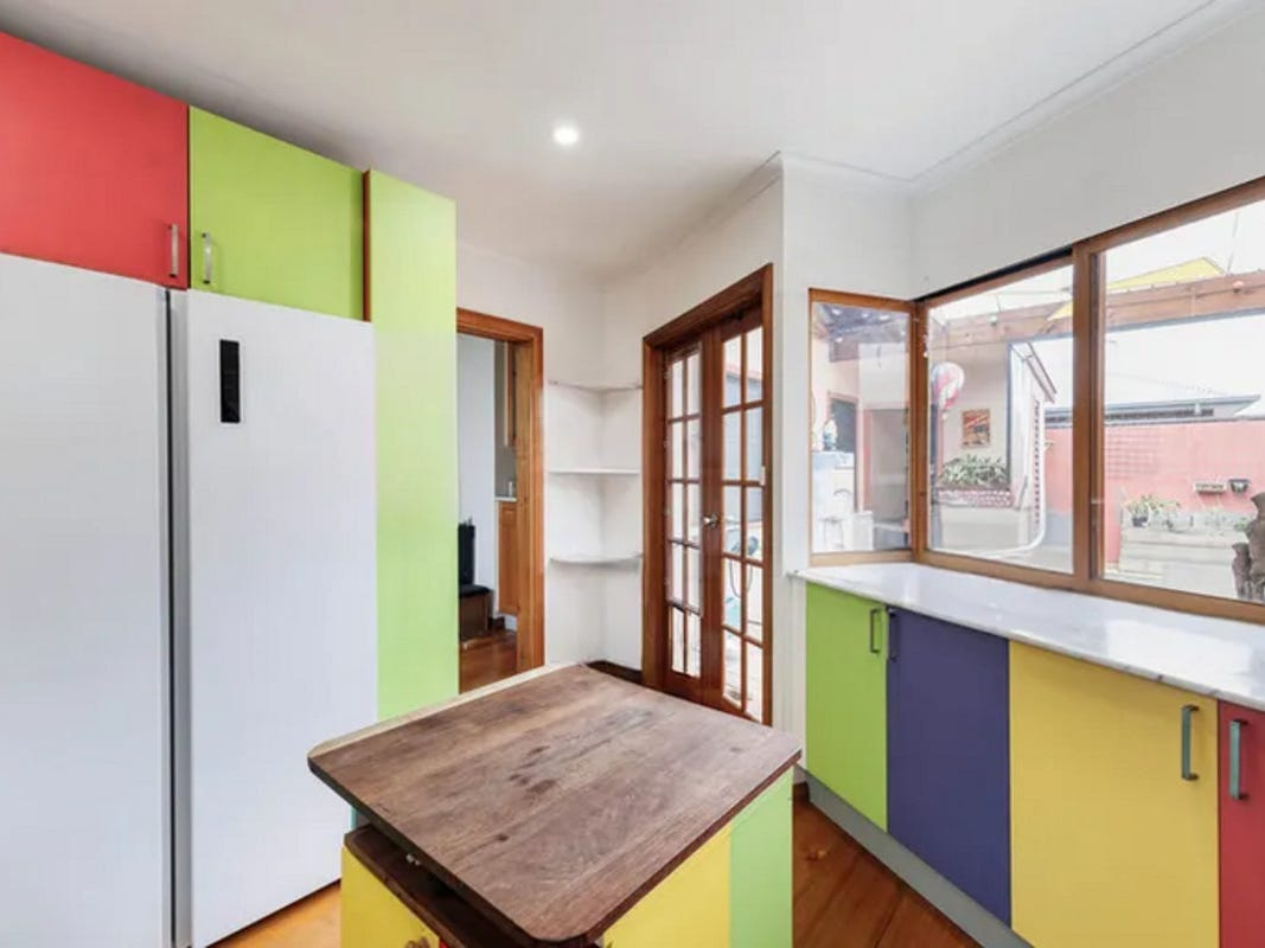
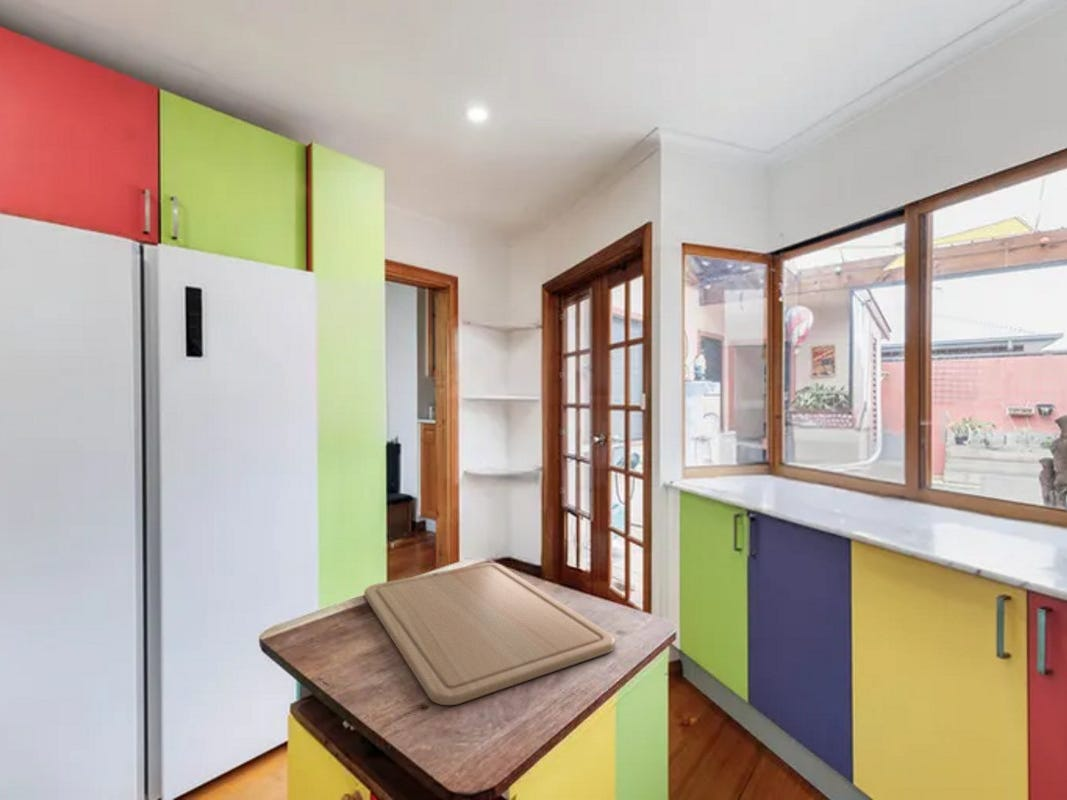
+ chopping board [363,562,616,706]
